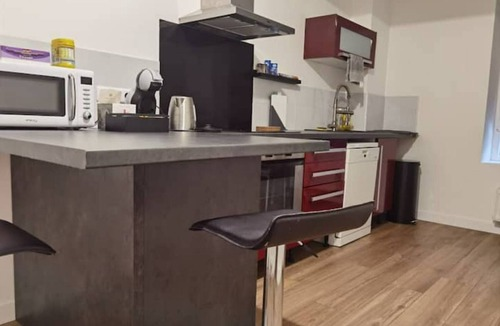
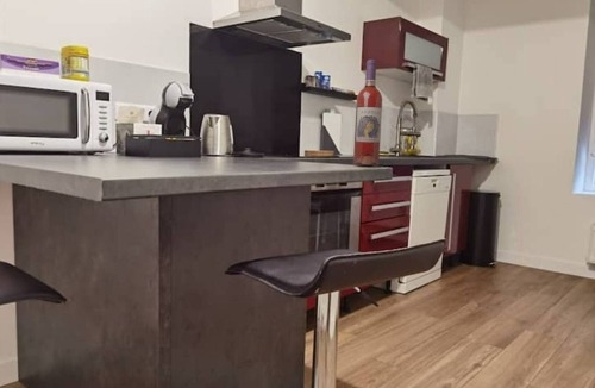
+ wine bottle [352,58,383,168]
